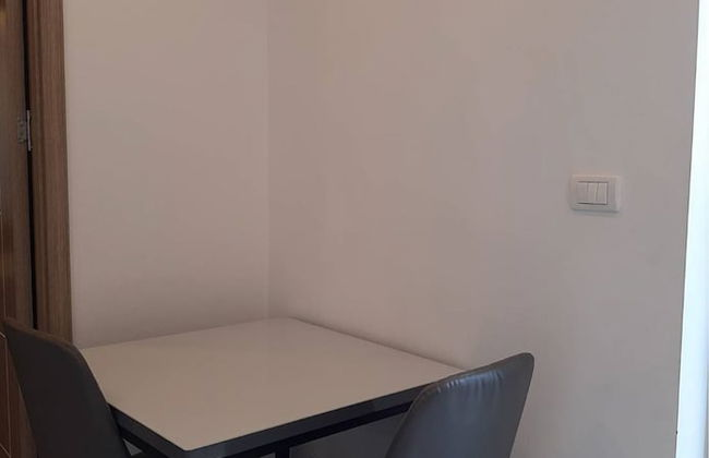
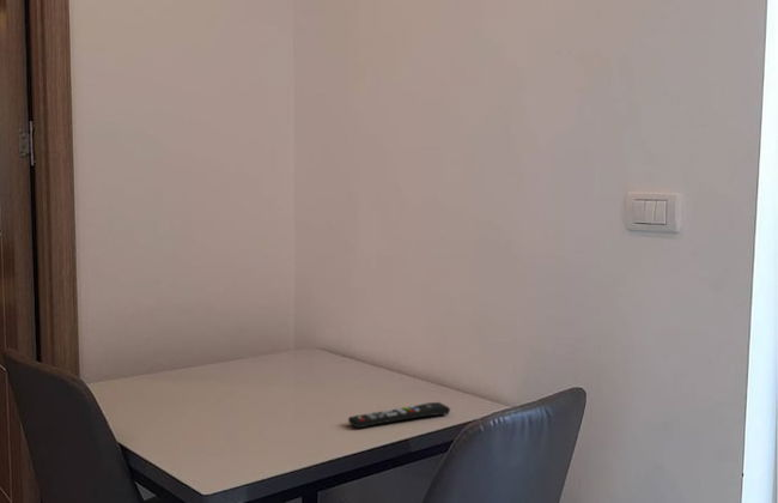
+ remote control [347,401,451,429]
